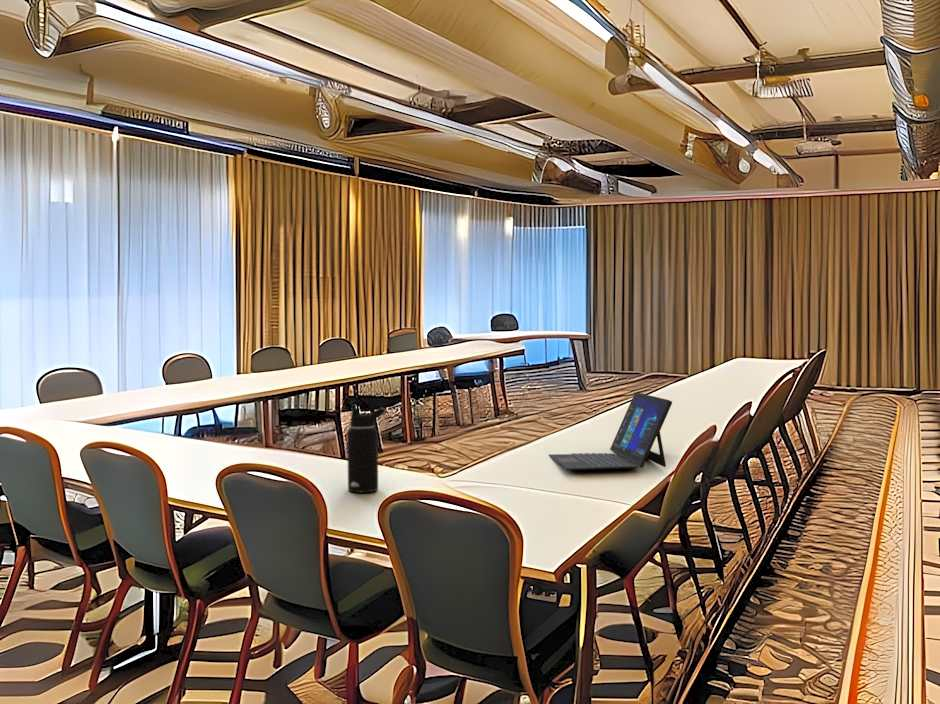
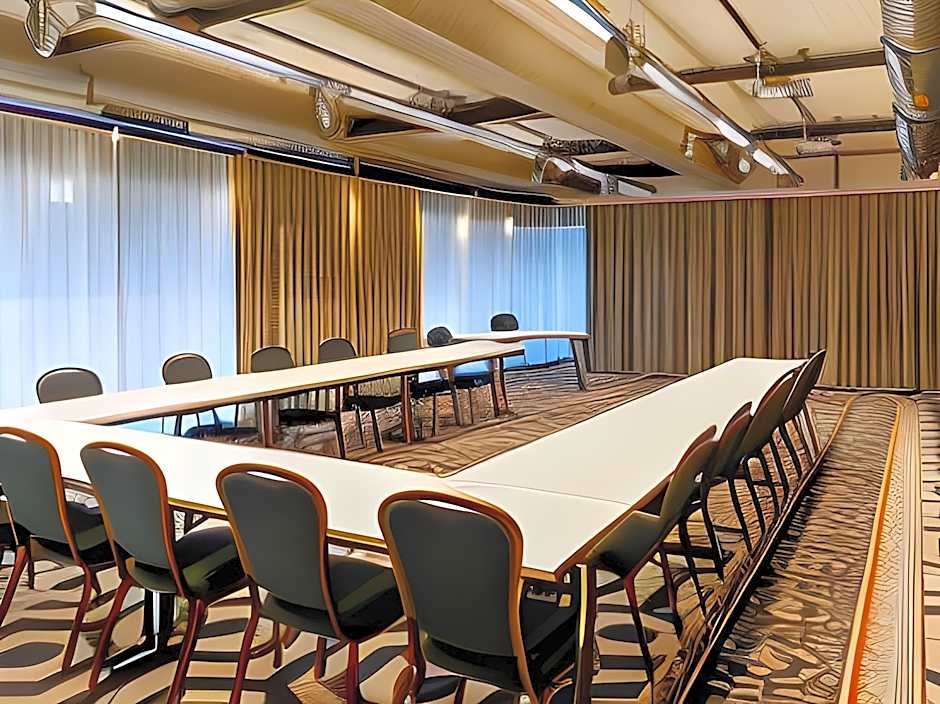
- water bottle [346,400,387,494]
- laptop [548,391,673,471]
